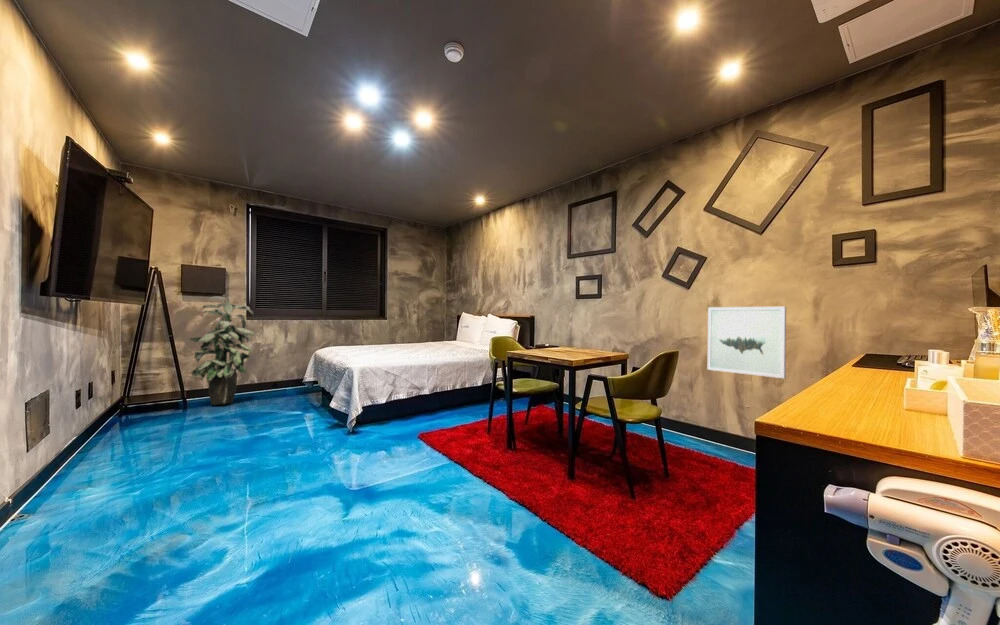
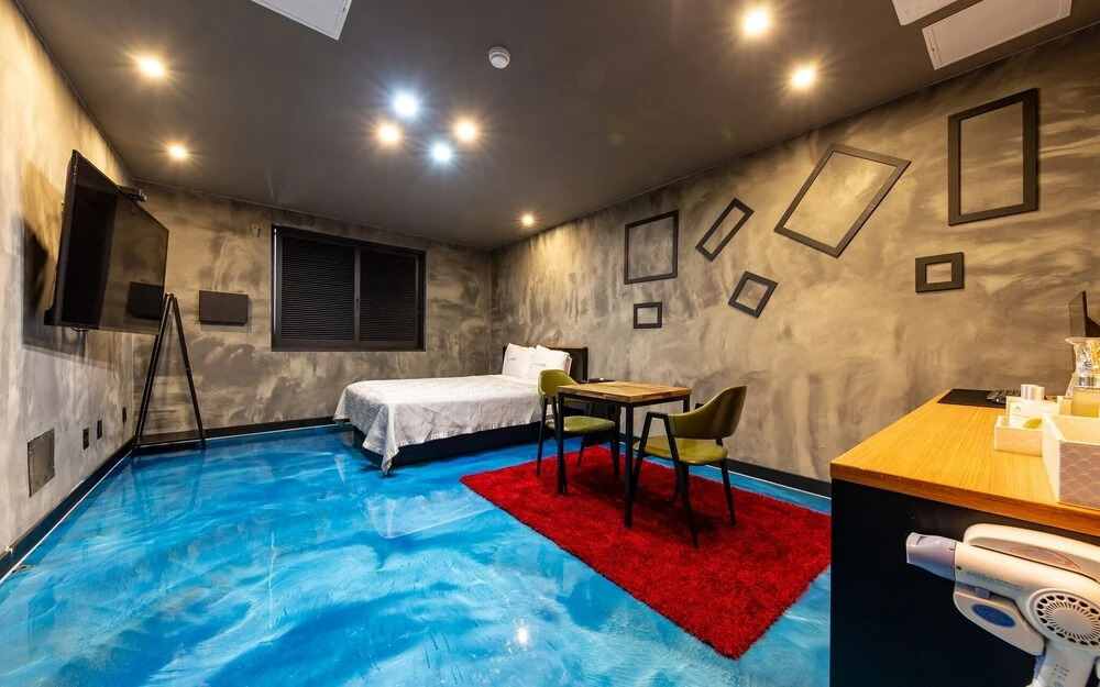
- indoor plant [187,295,255,406]
- wall art [707,306,787,379]
